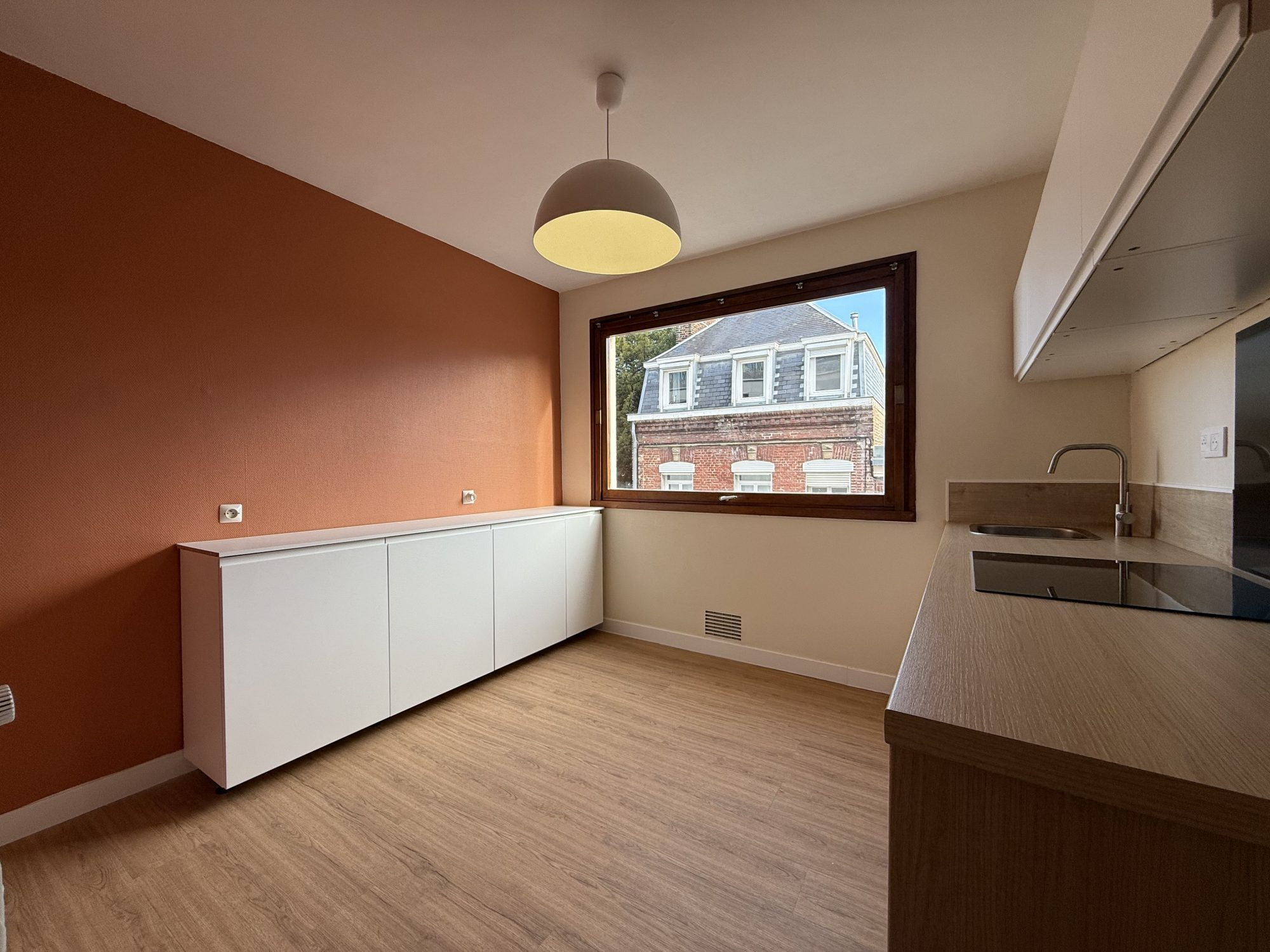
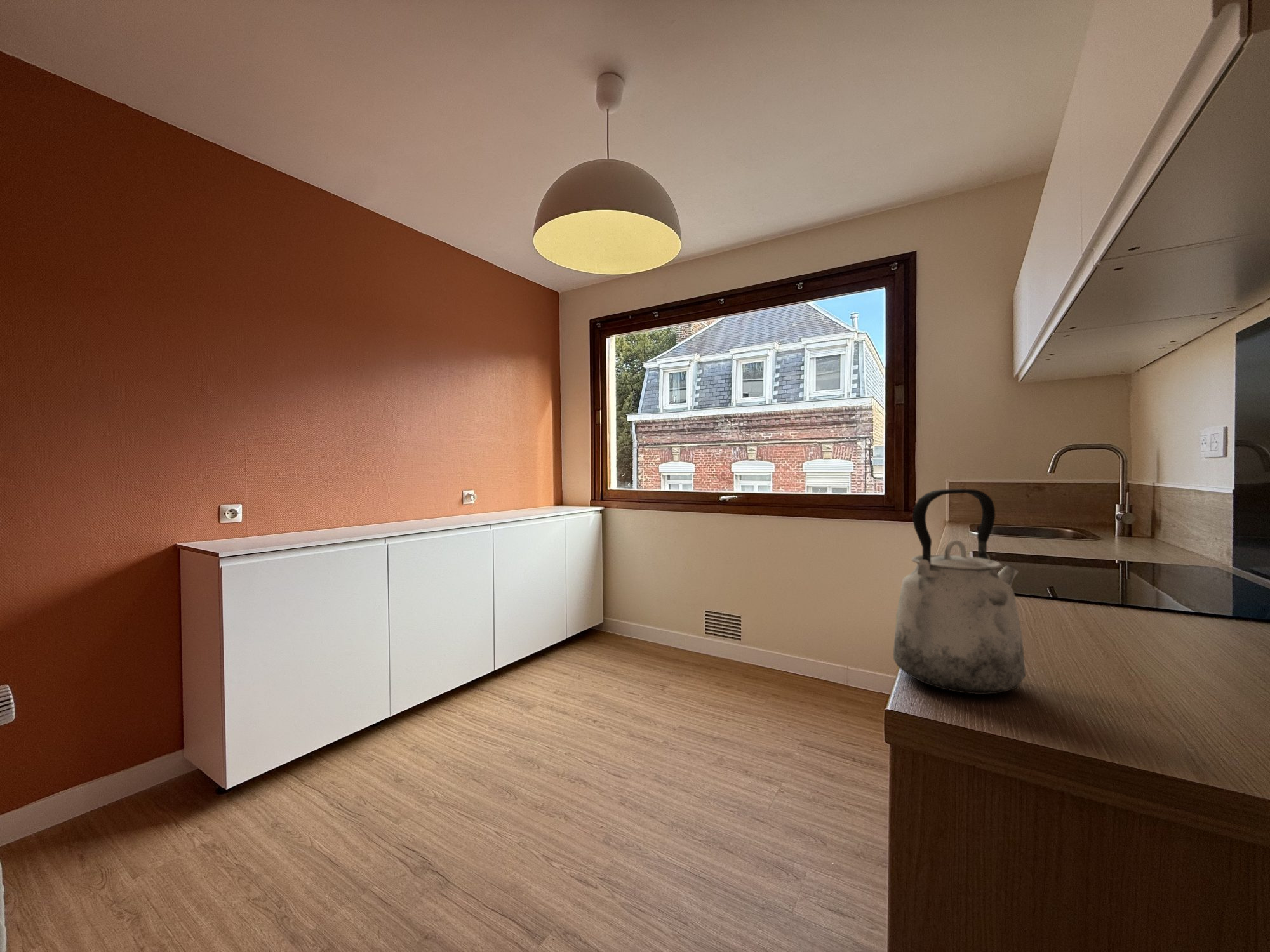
+ kettle [893,488,1026,695]
